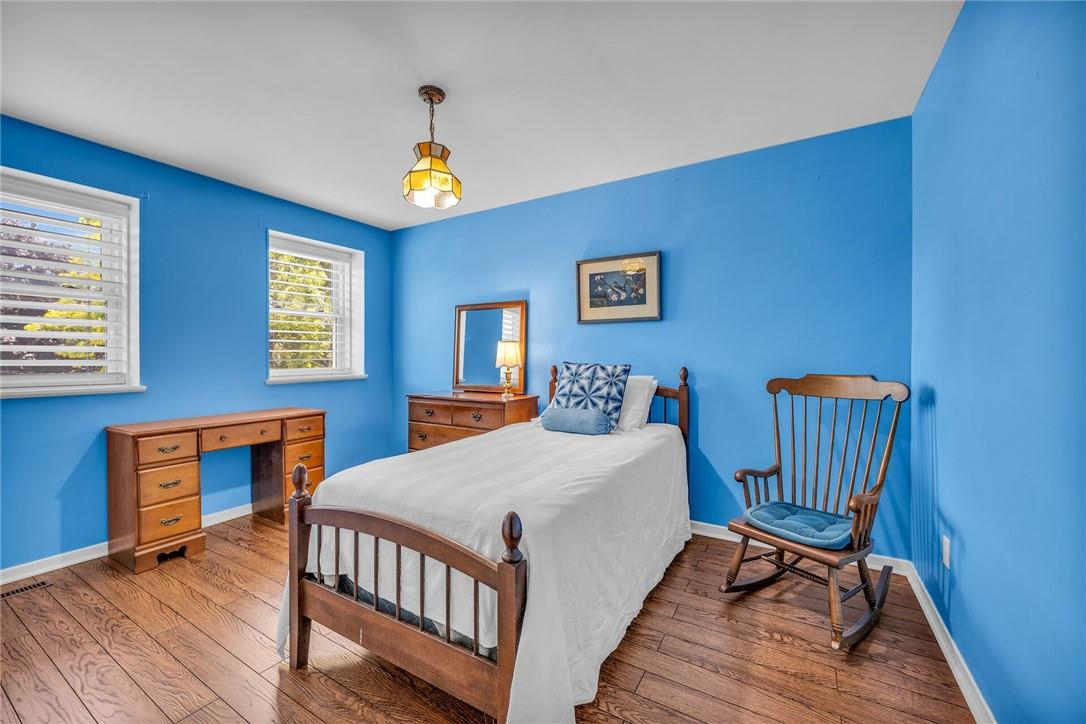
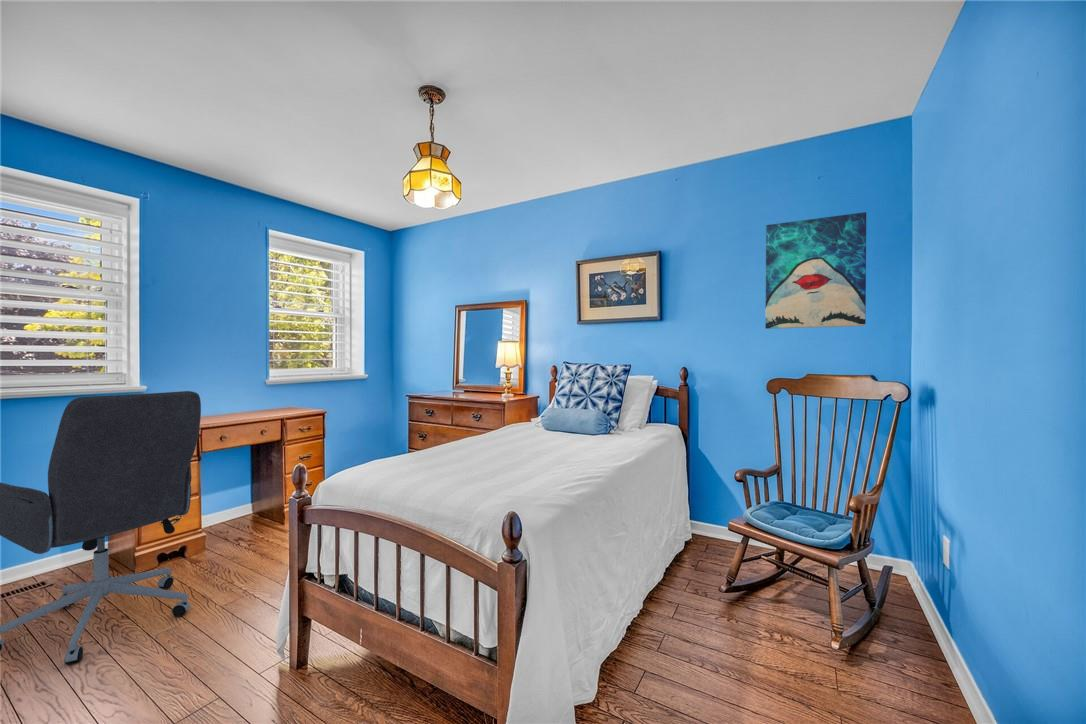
+ wall art [764,211,867,330]
+ office chair [0,390,202,666]
